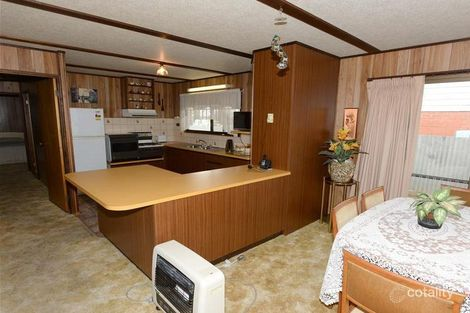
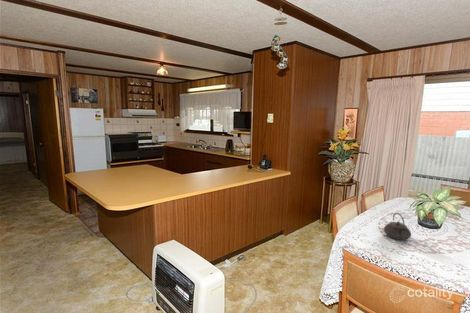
+ teapot [383,212,412,241]
